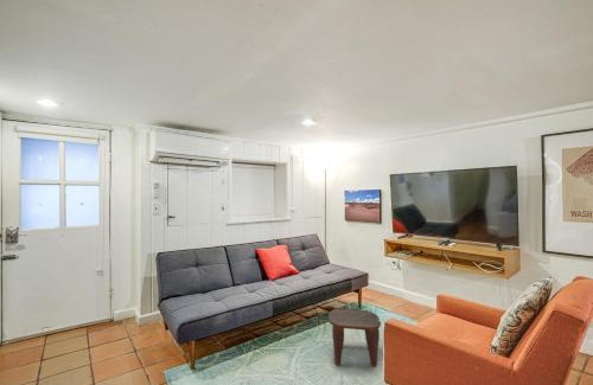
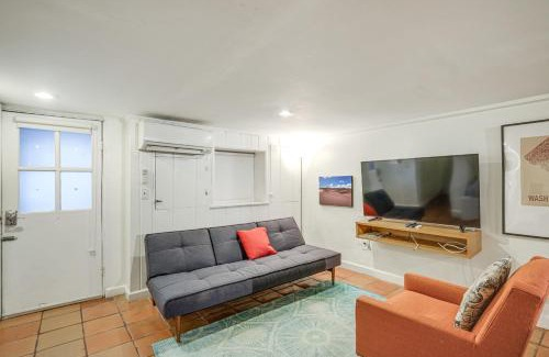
- stool [327,308,382,368]
